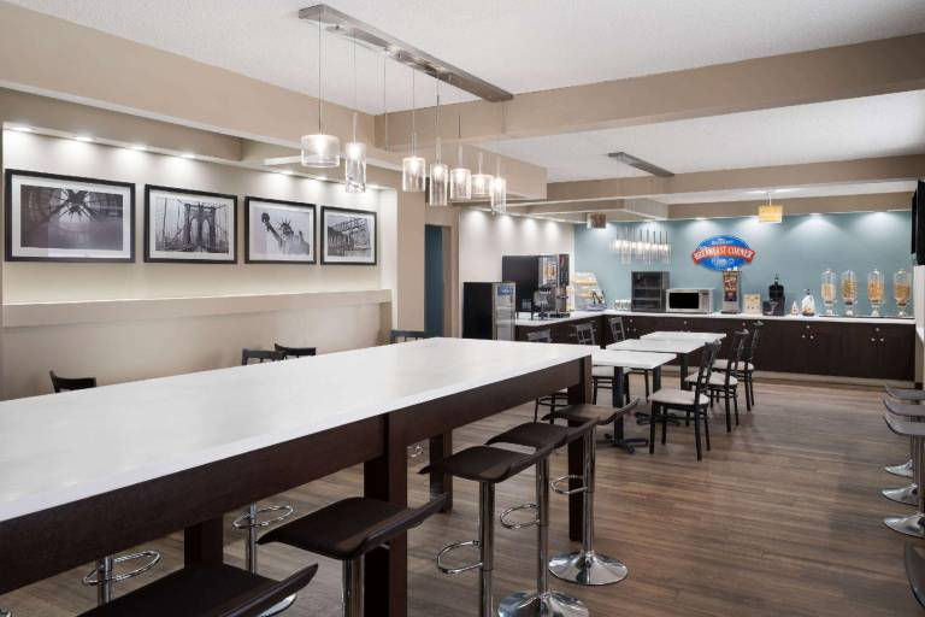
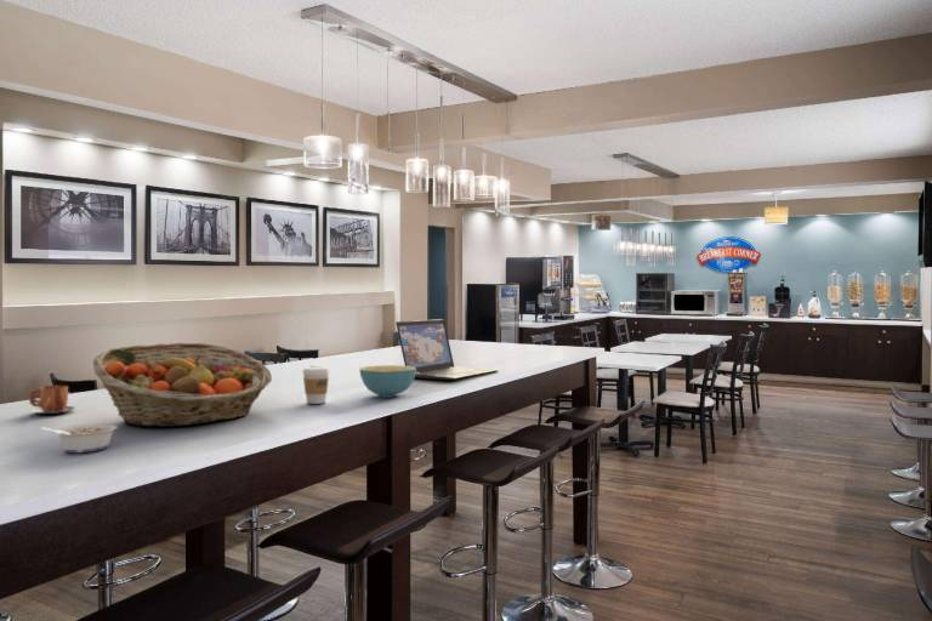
+ fruit basket [92,342,273,428]
+ legume [40,423,119,454]
+ cereal bowl [358,364,416,399]
+ laptop [394,318,500,382]
+ coffee cup [301,365,331,405]
+ mug [28,384,75,415]
